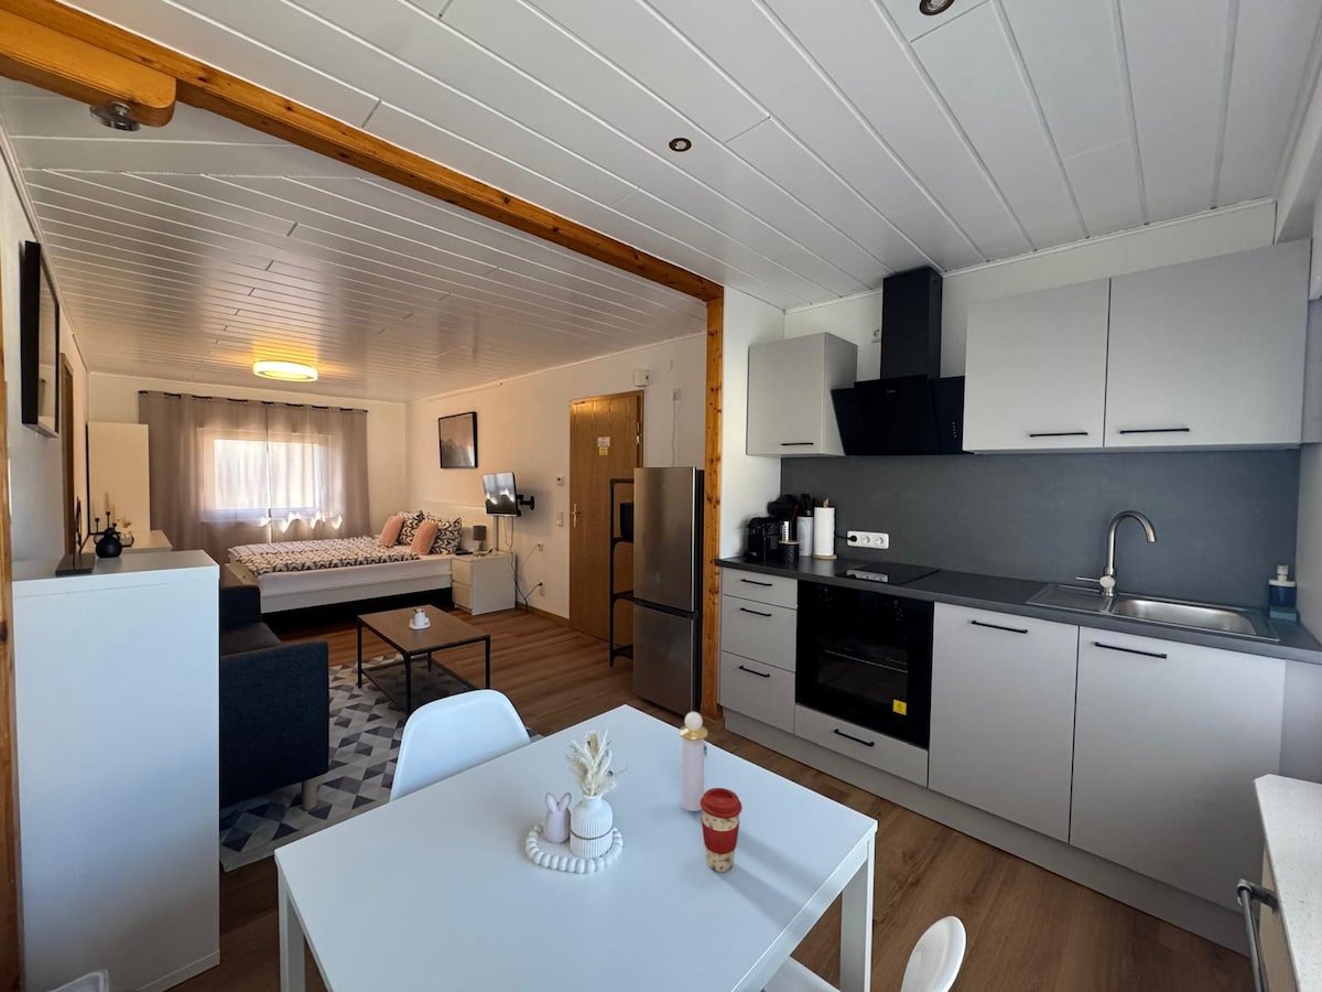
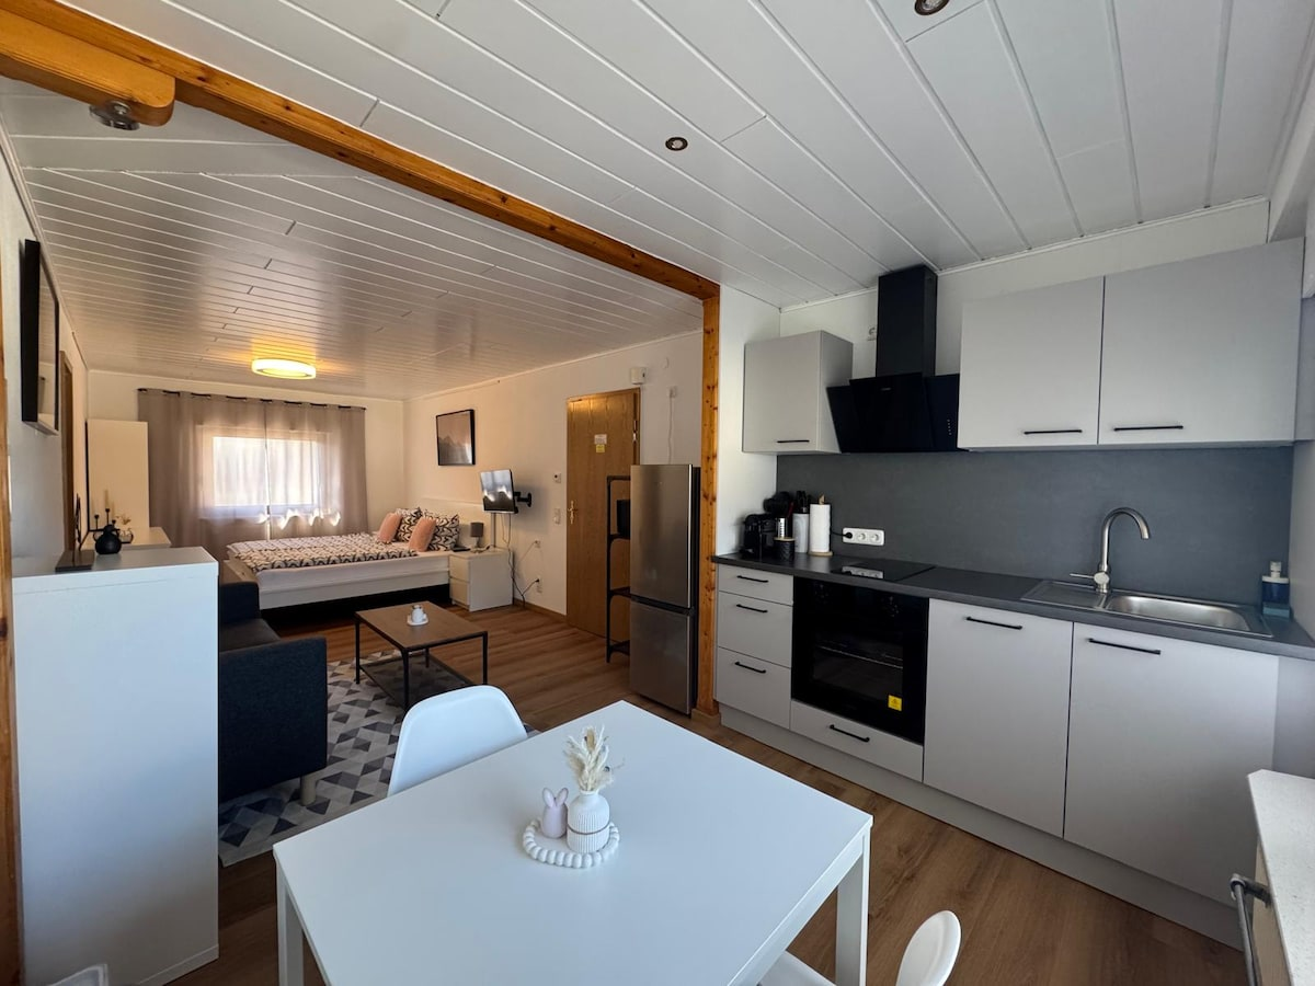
- perfume bottle [679,711,708,812]
- coffee cup [700,787,744,873]
